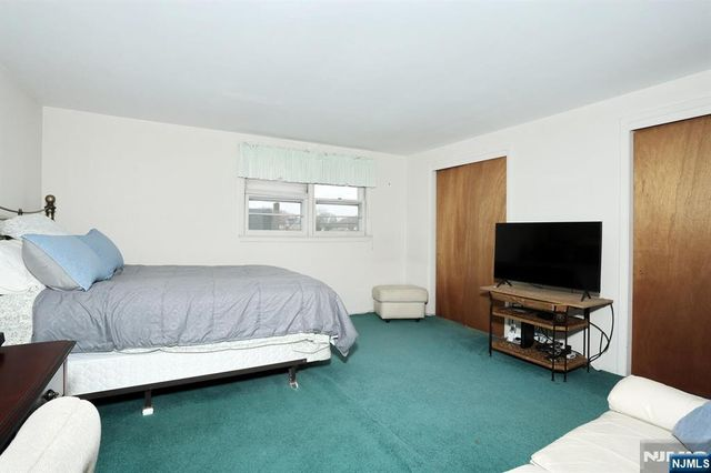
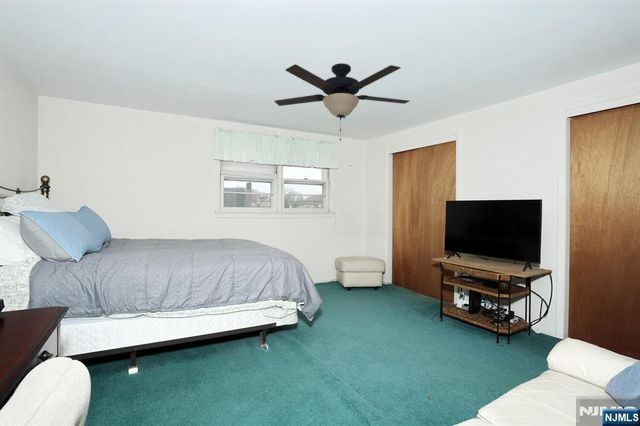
+ ceiling fan [273,62,411,142]
